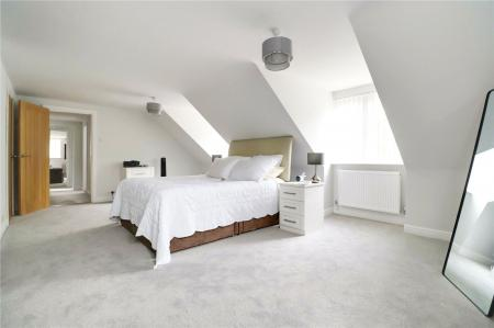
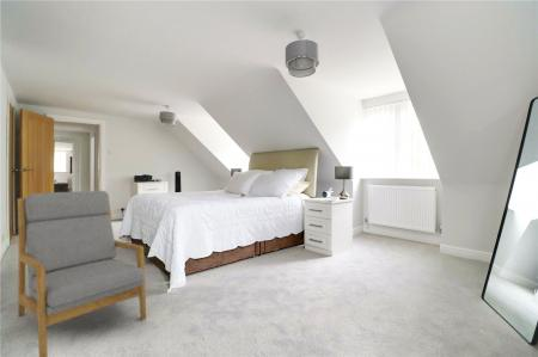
+ armchair [17,190,147,357]
